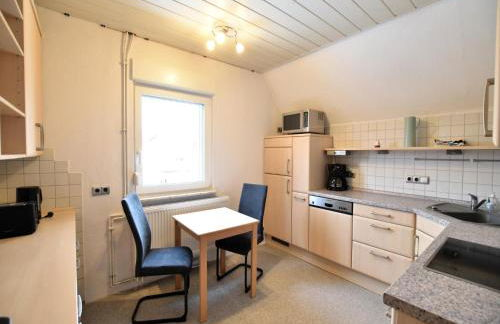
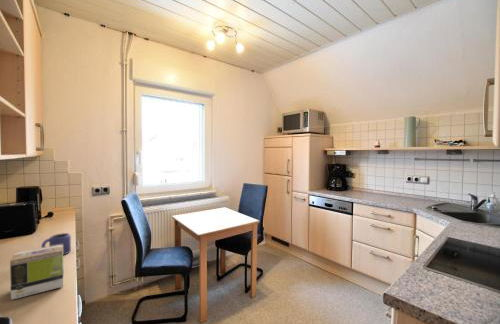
+ tea box [9,244,65,301]
+ mug [40,232,72,256]
